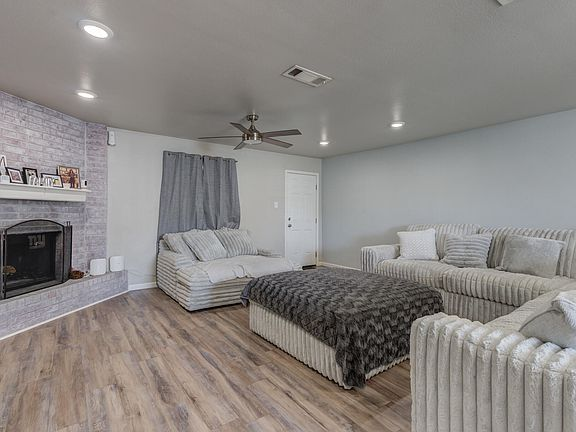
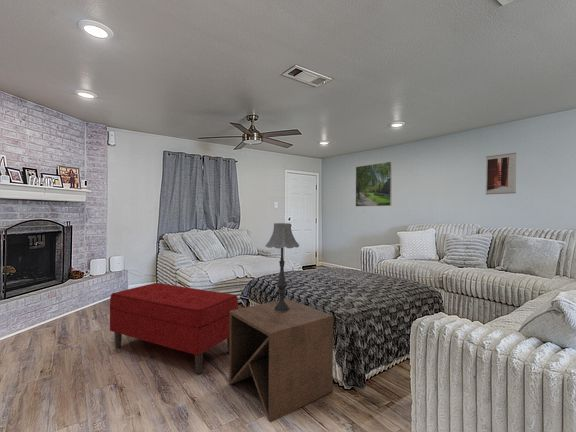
+ table lamp [264,222,300,312]
+ bench [109,282,239,375]
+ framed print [355,161,393,208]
+ wall art [485,152,517,196]
+ side table [228,298,334,423]
